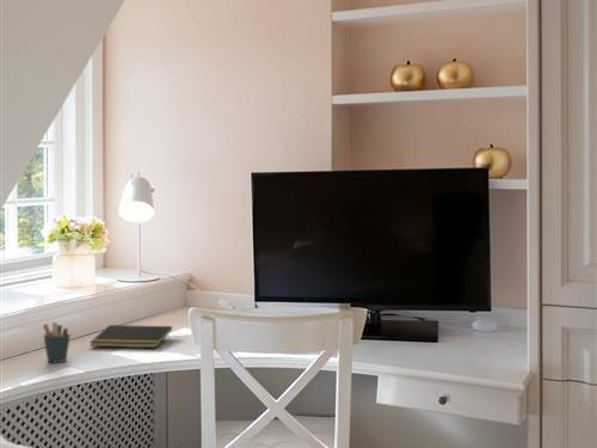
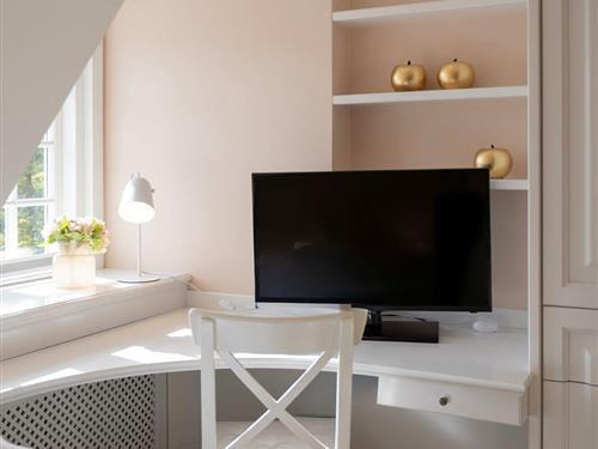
- notepad [88,324,173,349]
- pen holder [42,321,72,363]
